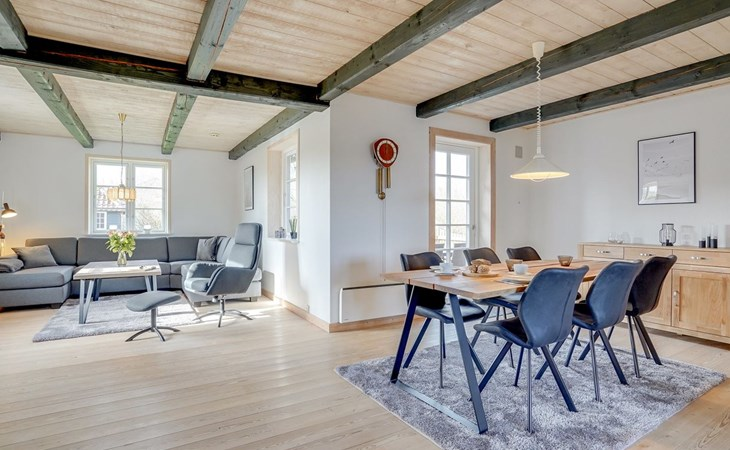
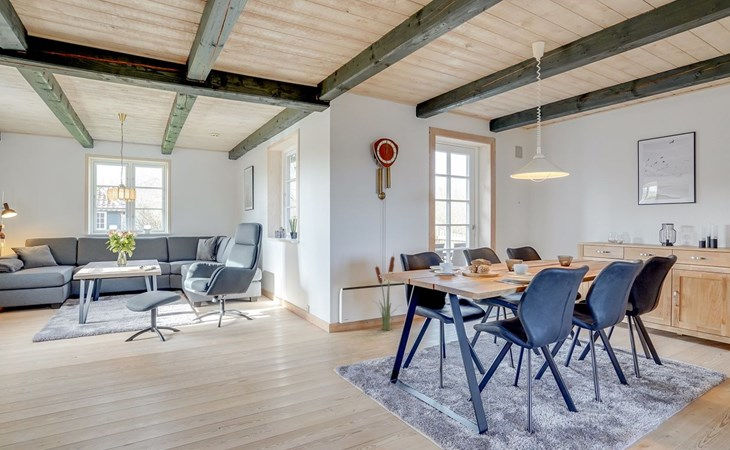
+ decorative plant [372,253,401,332]
